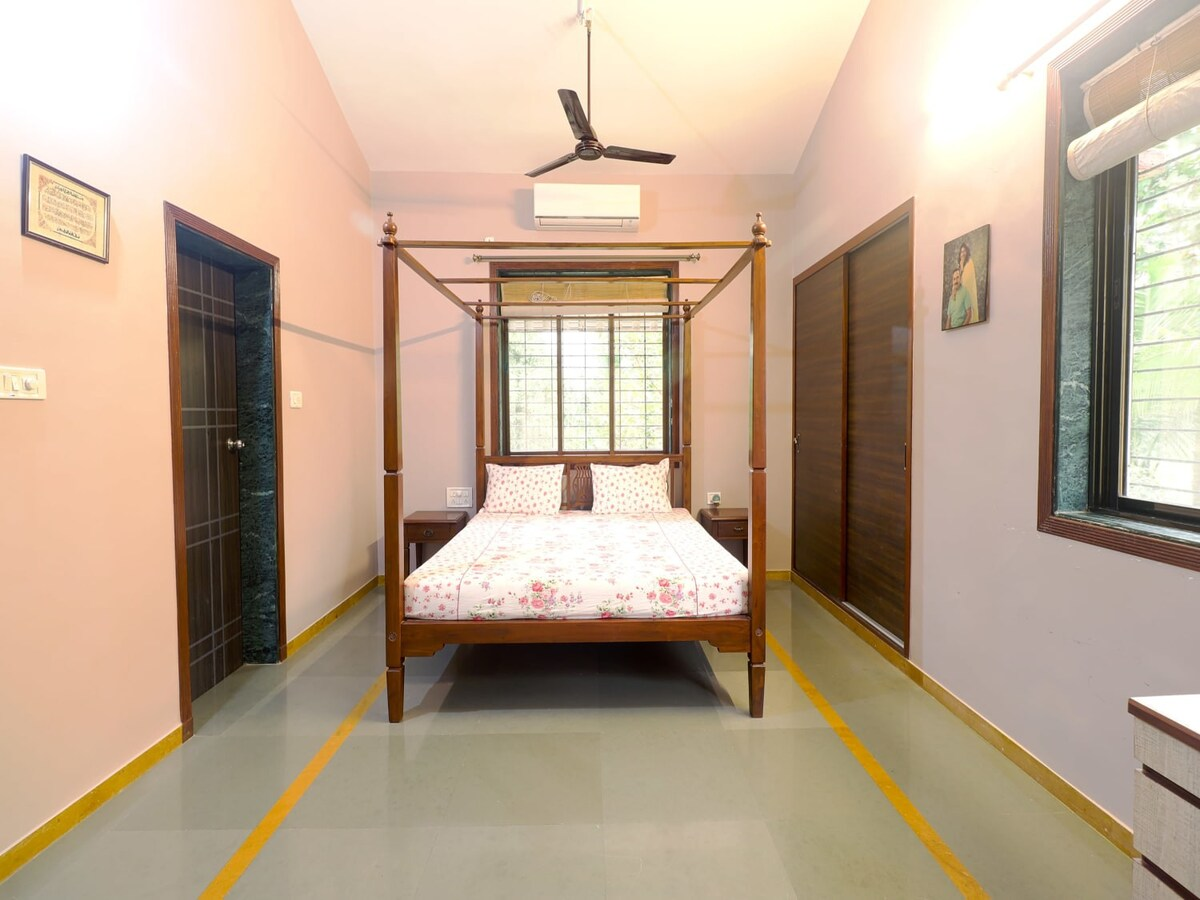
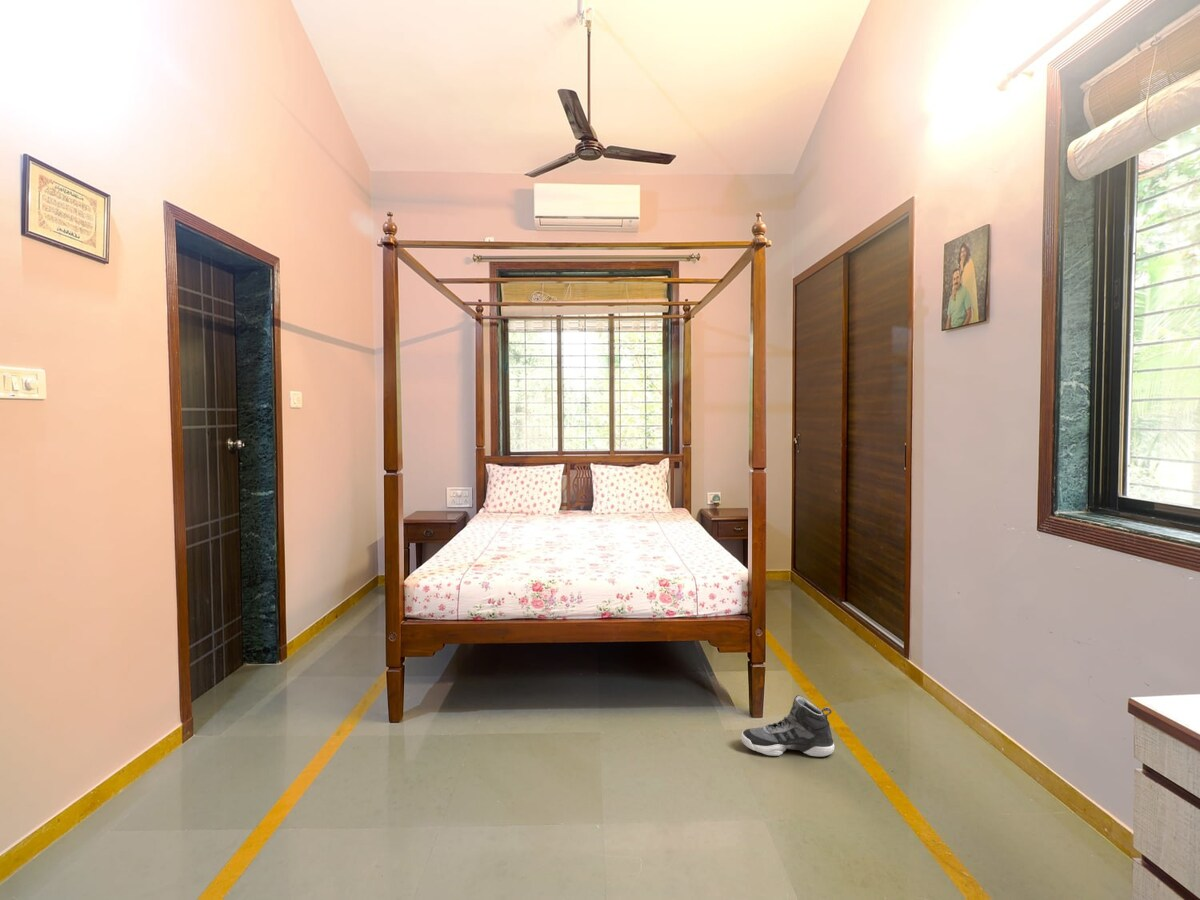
+ sneaker [740,694,835,758]
